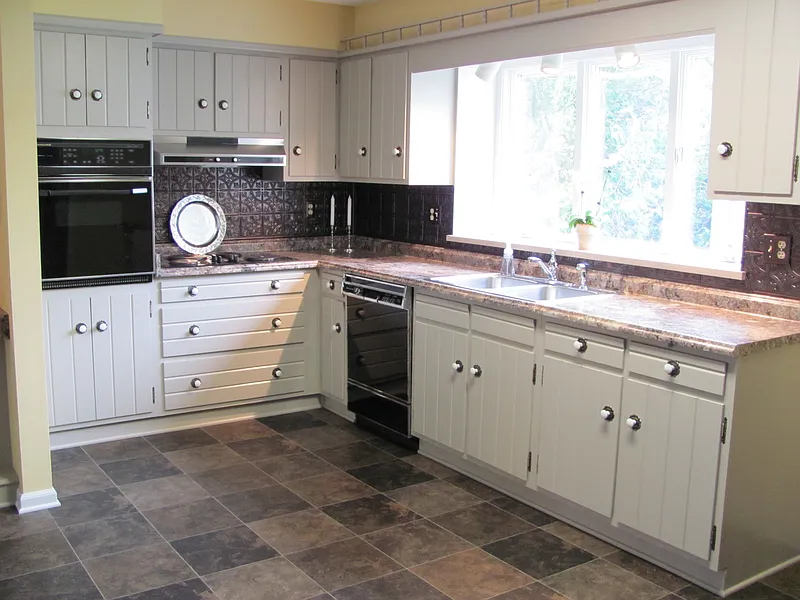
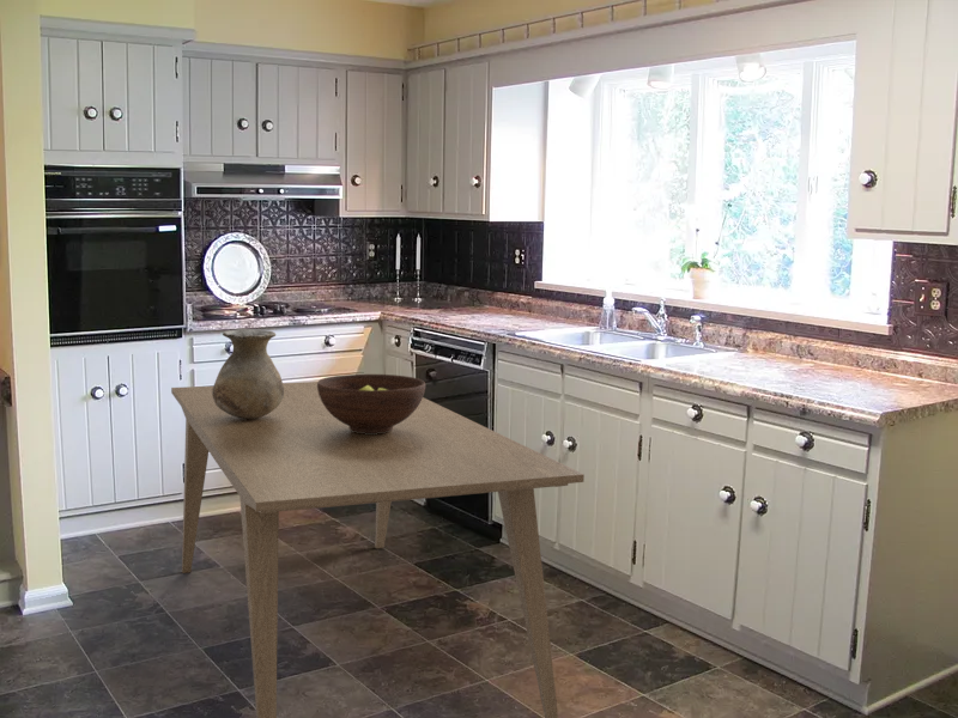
+ dining table [170,381,586,718]
+ vase [212,328,284,419]
+ fruit bowl [317,373,426,434]
